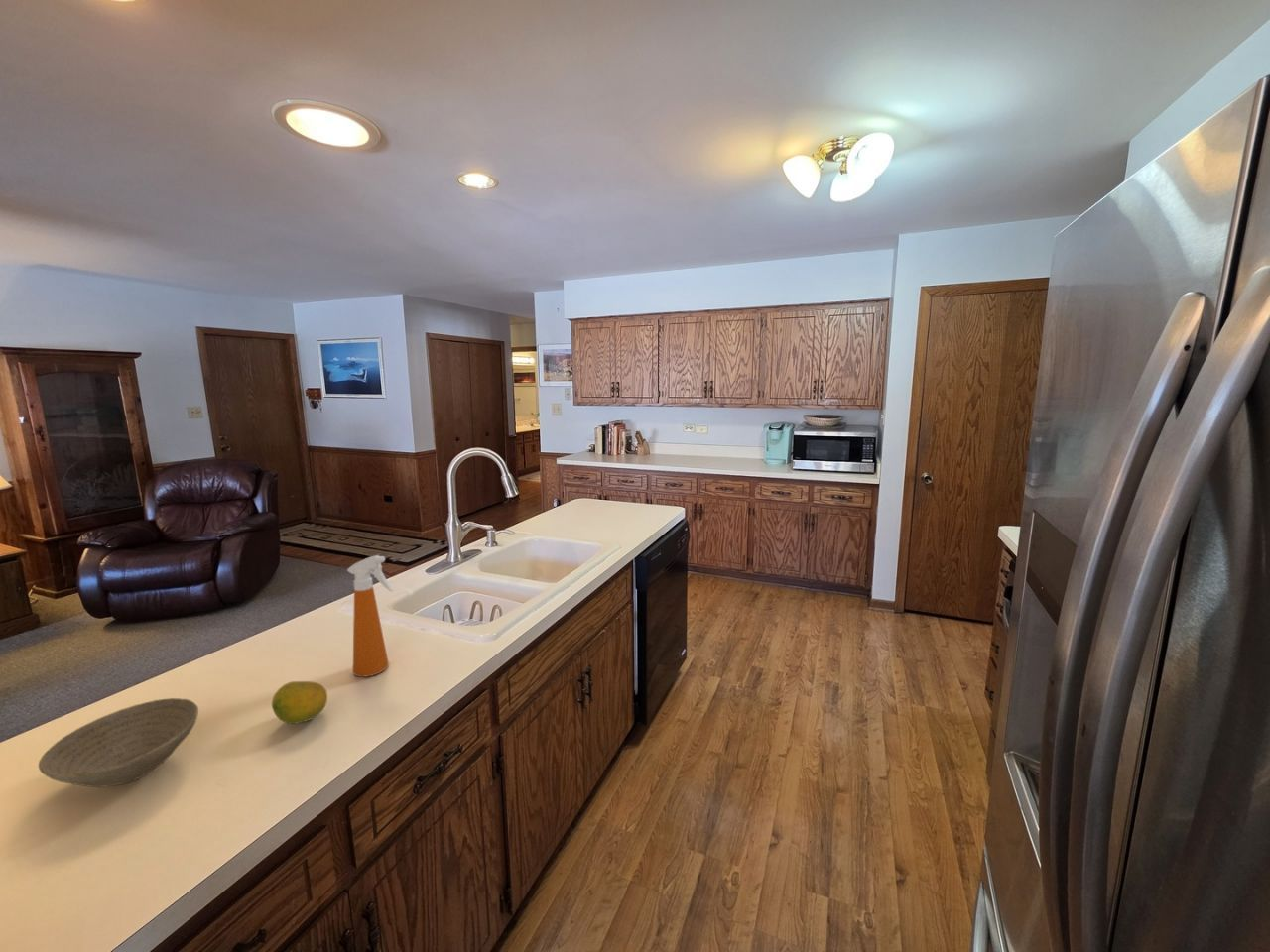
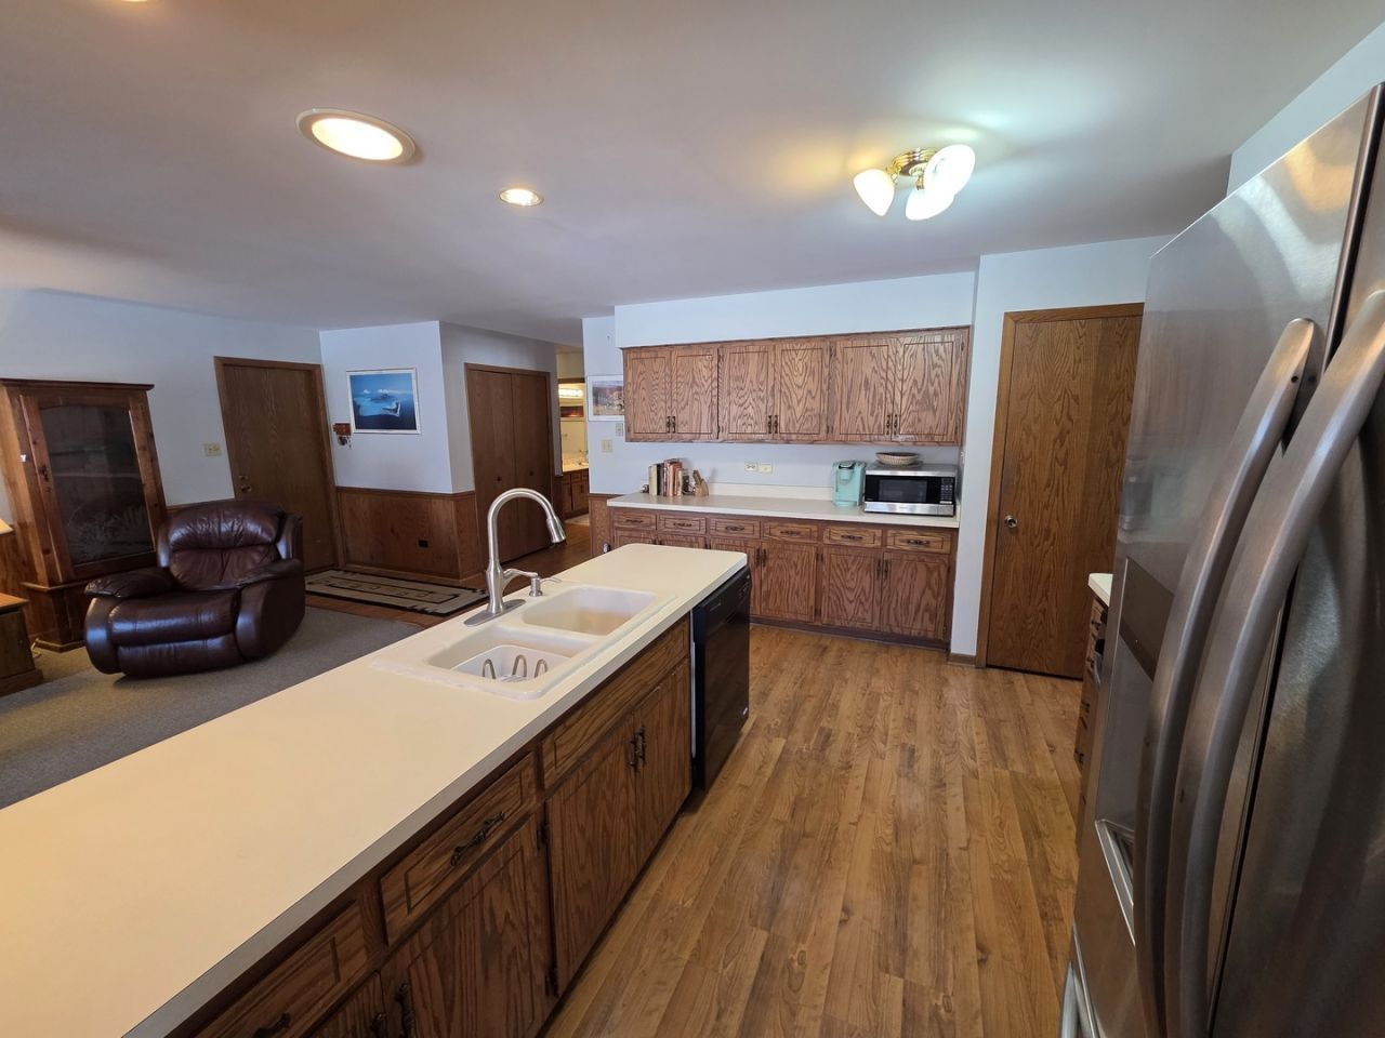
- bowl [38,697,199,788]
- fruit [271,680,328,725]
- spray bottle [346,554,395,677]
